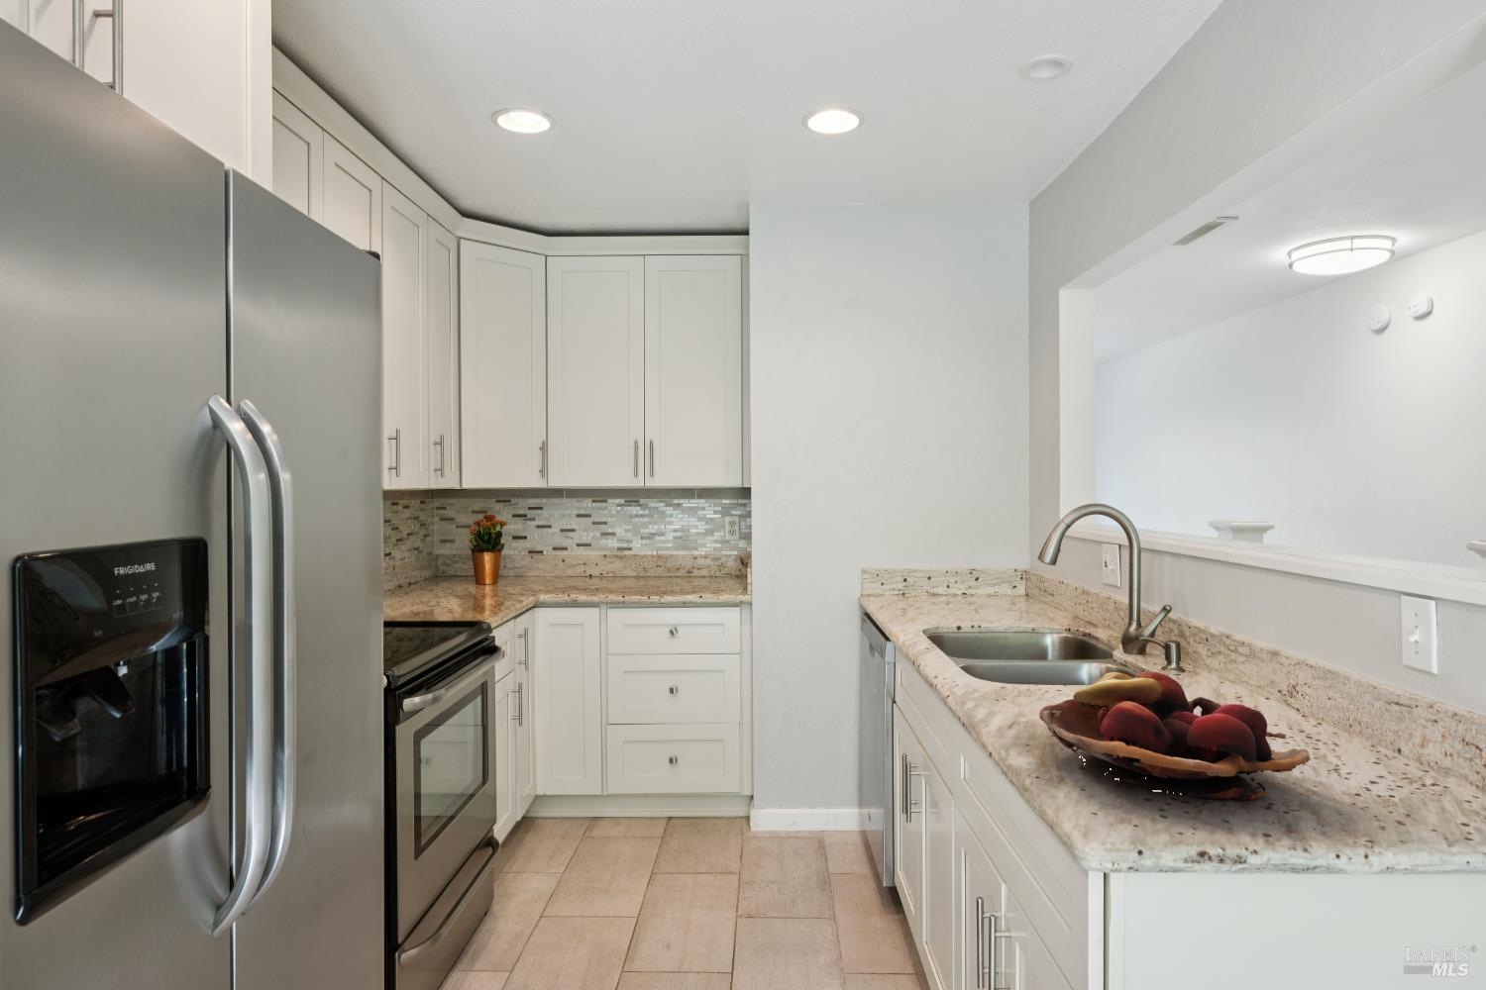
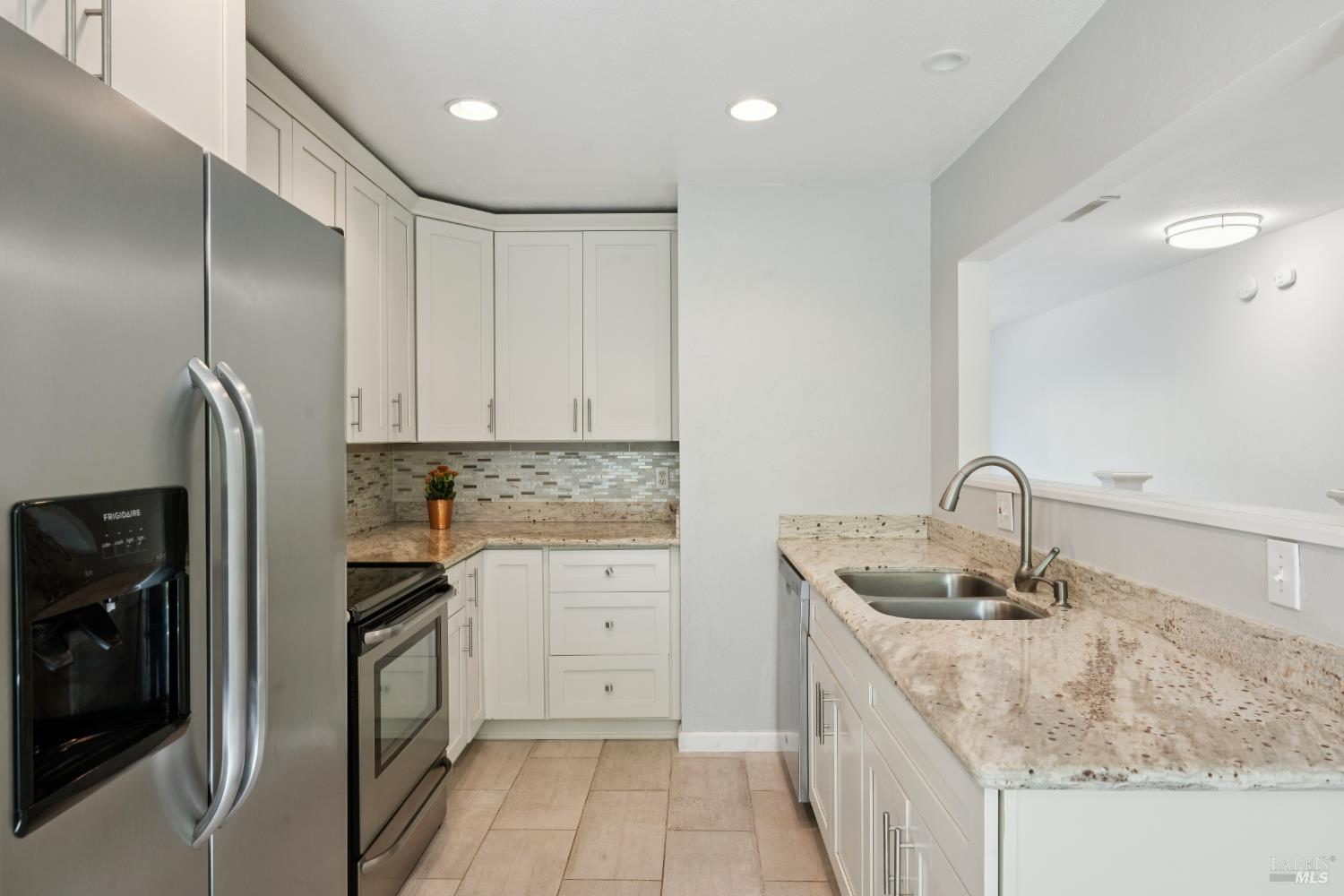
- fruit basket [1038,671,1310,801]
